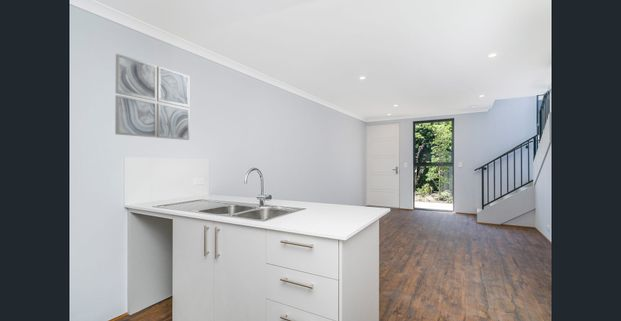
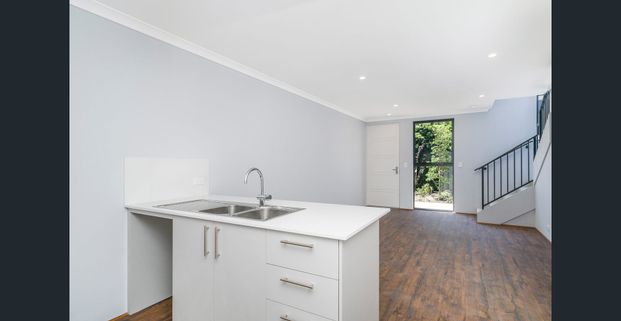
- wall art [114,53,190,141]
